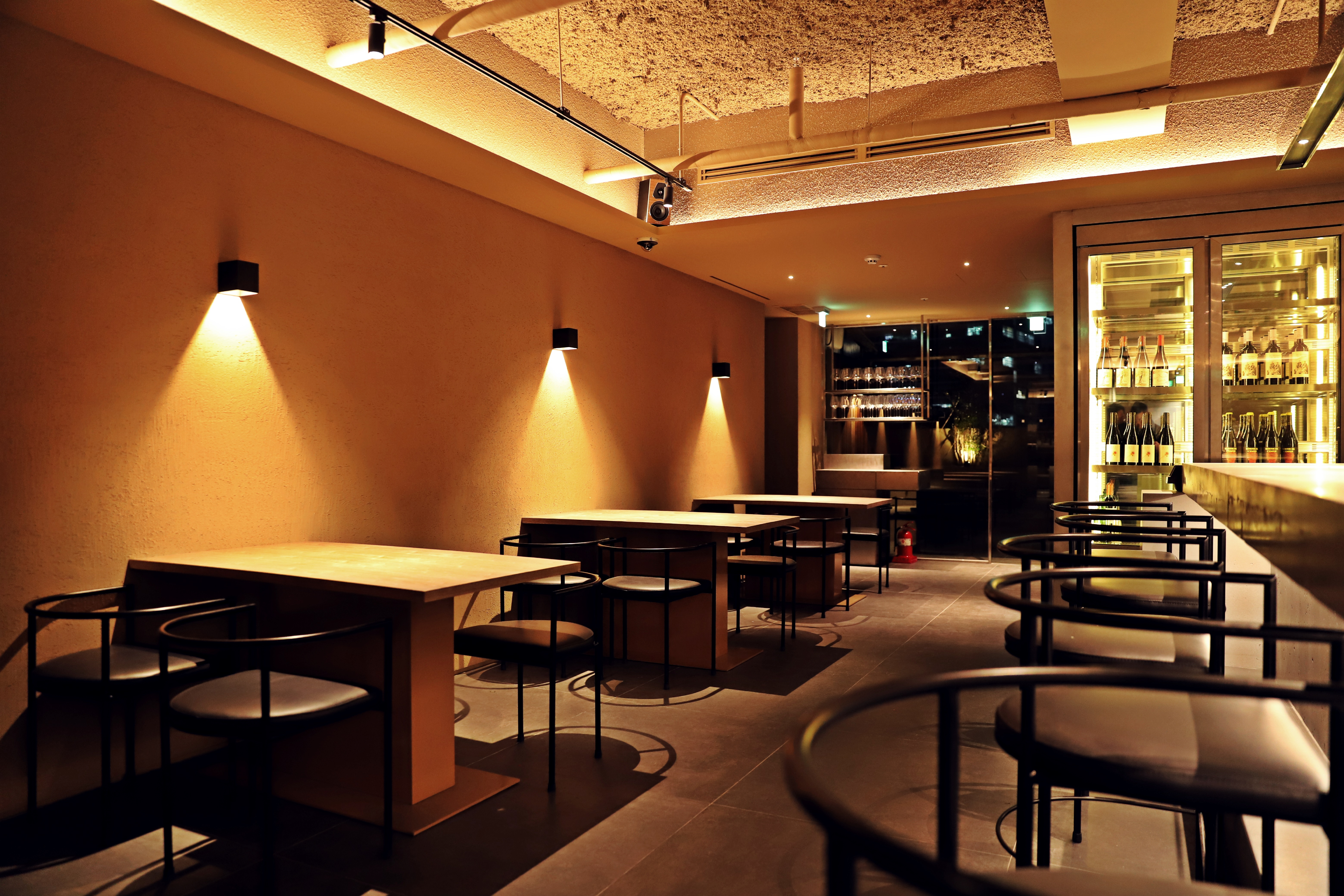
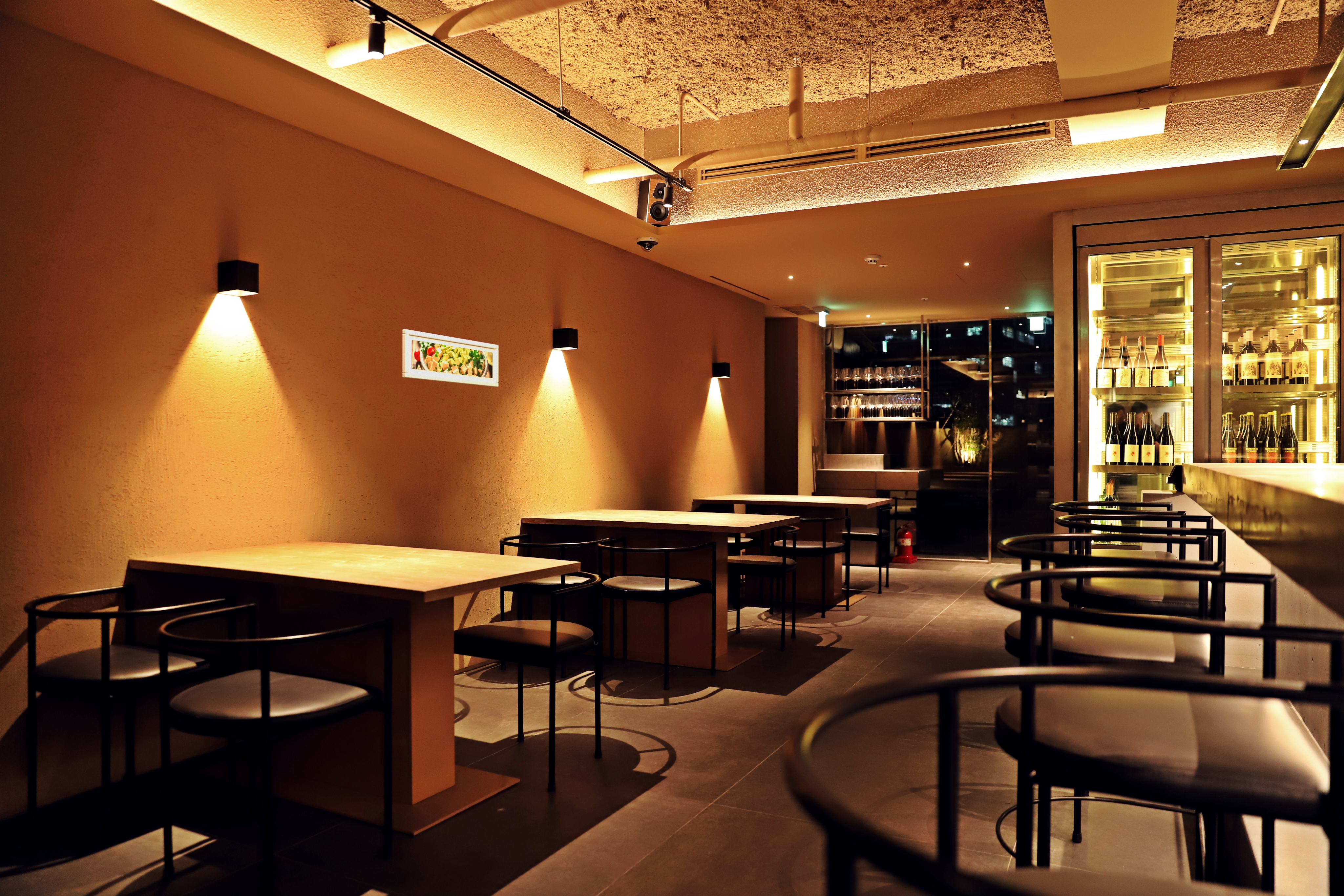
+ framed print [402,329,499,387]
